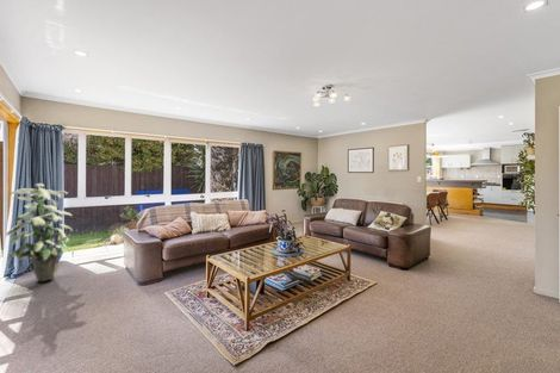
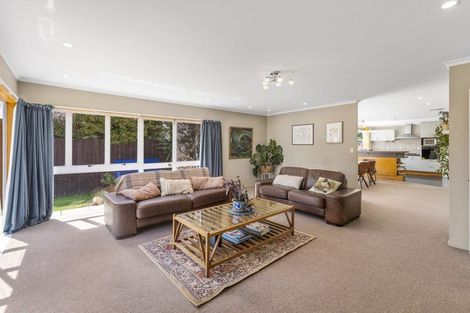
- indoor plant [6,182,74,282]
